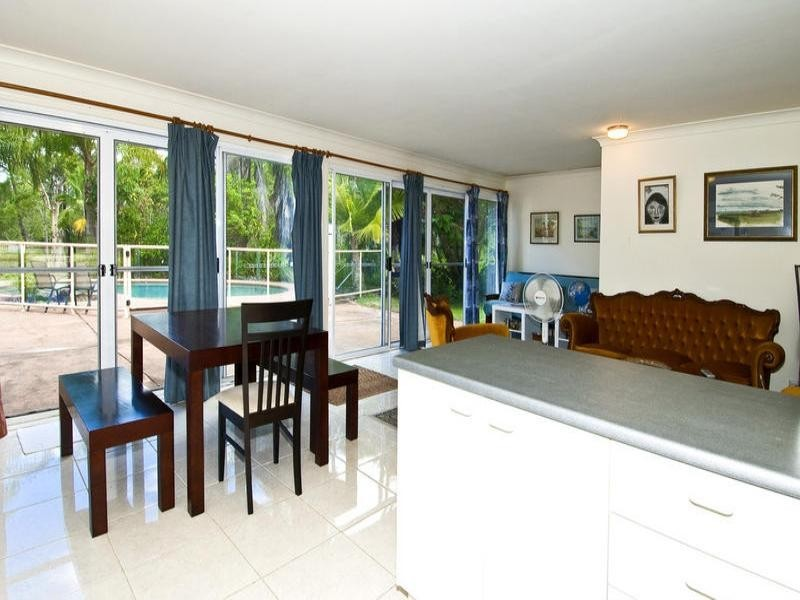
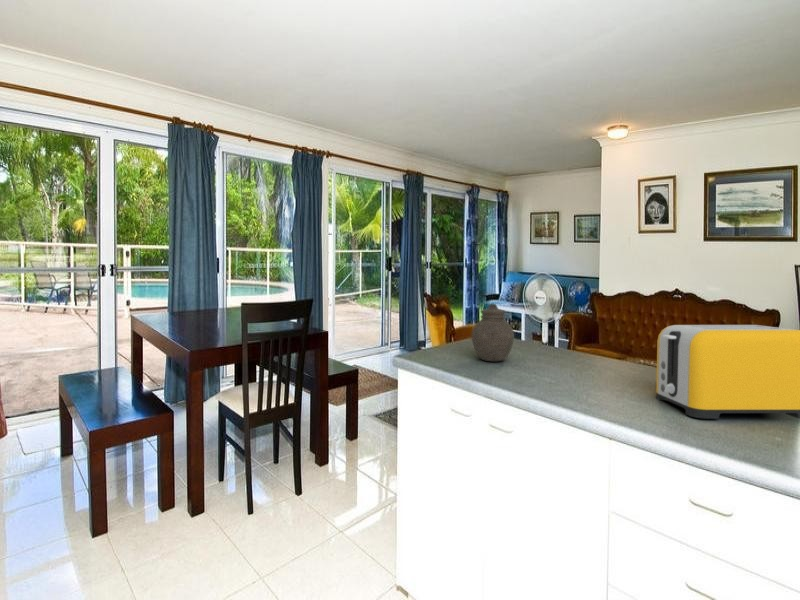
+ jar [471,303,515,362]
+ toaster [655,324,800,420]
